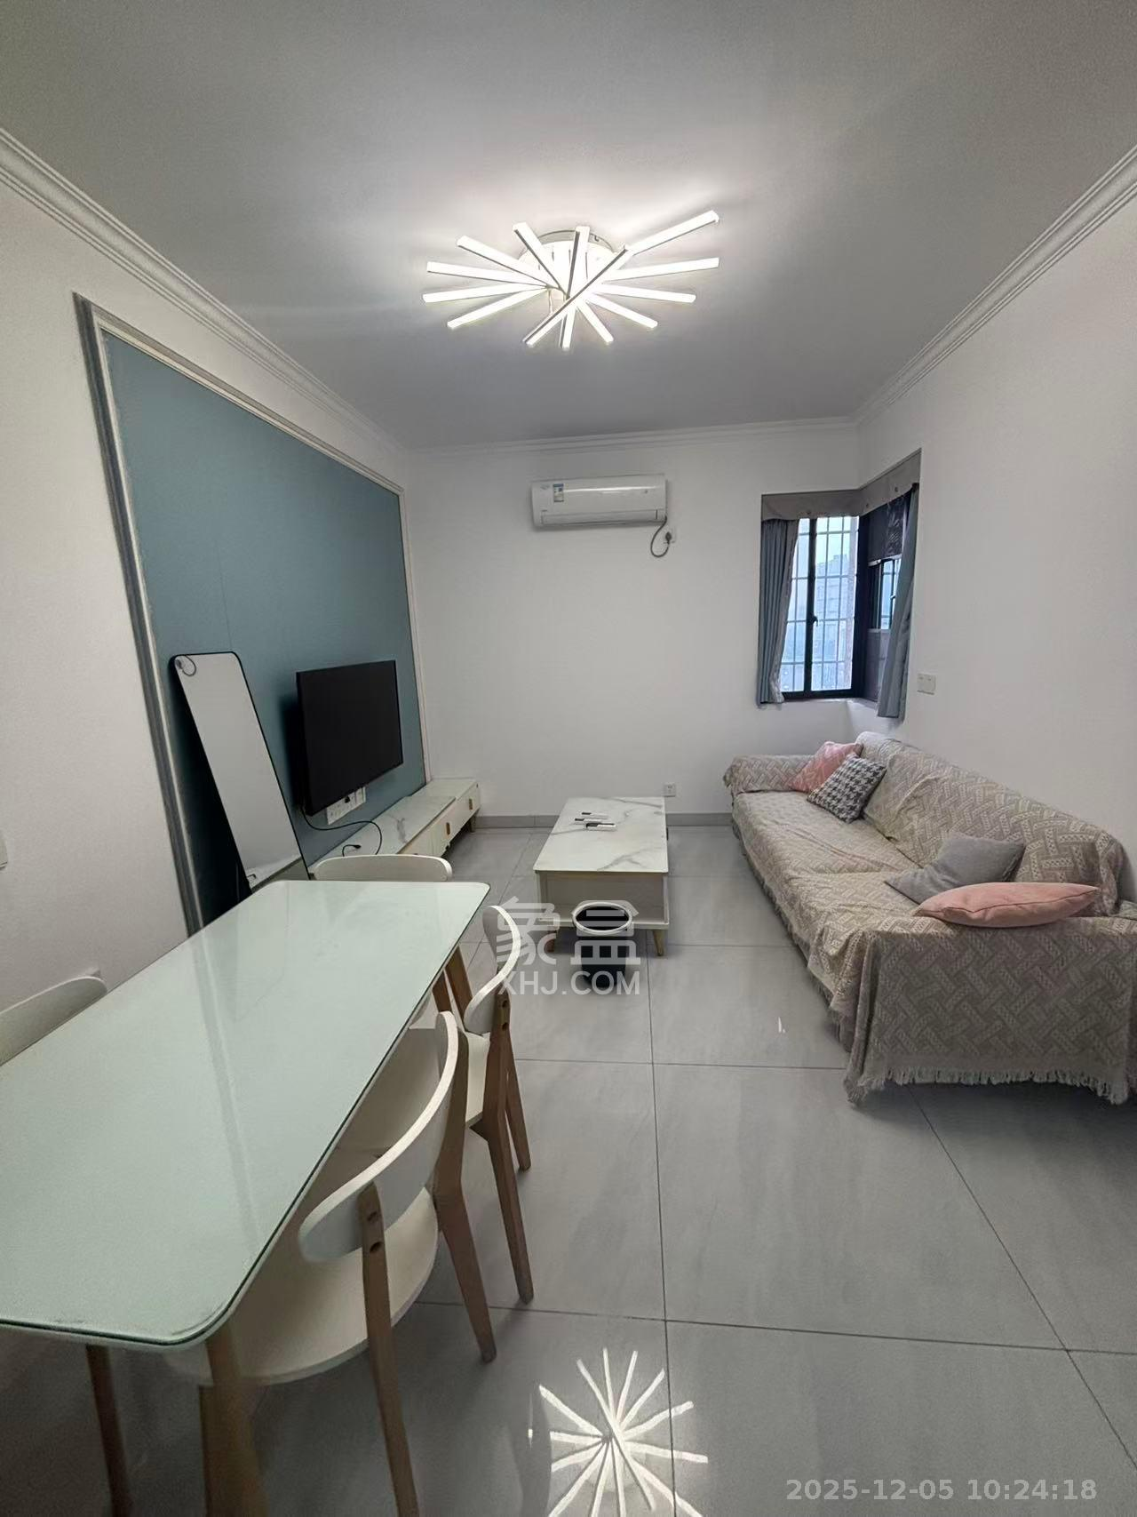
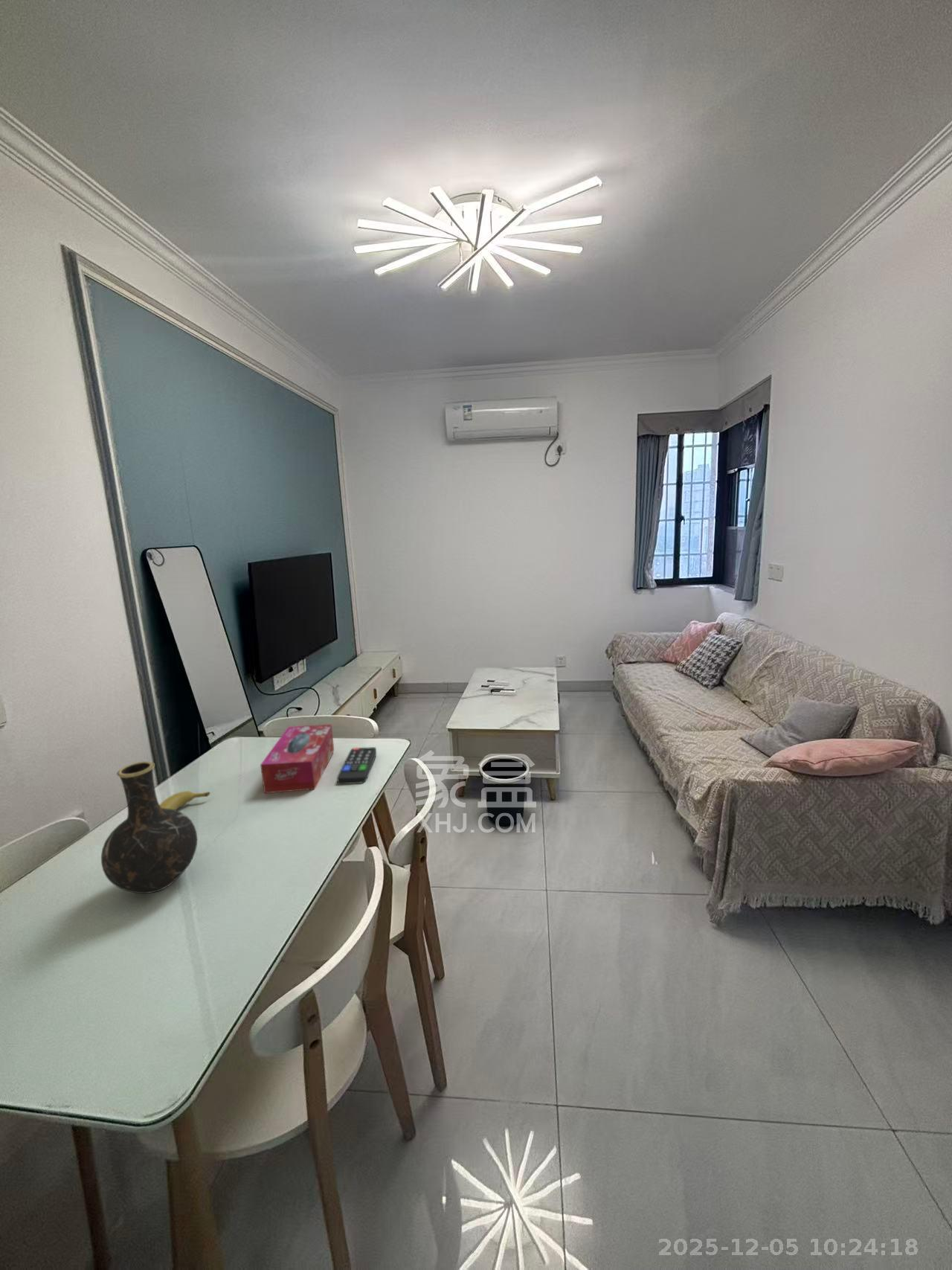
+ remote control [336,746,377,785]
+ vase [100,760,198,894]
+ banana [159,790,210,810]
+ tissue box [260,724,335,794]
